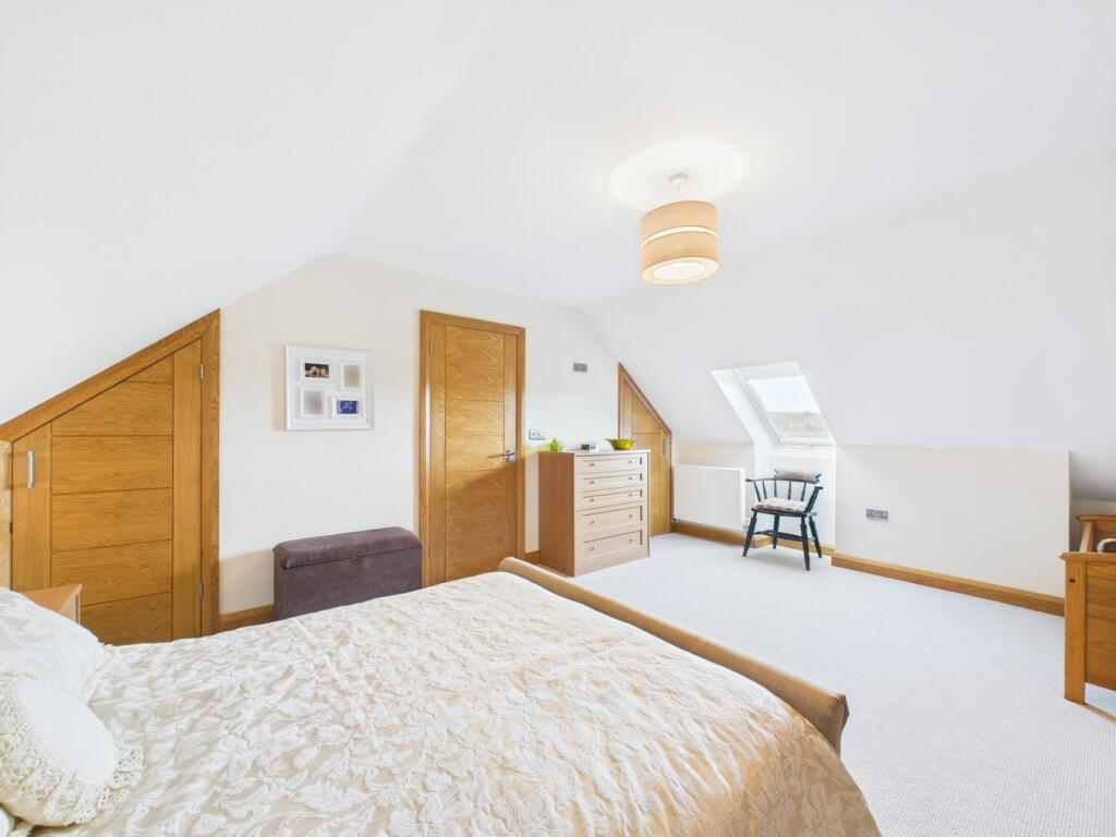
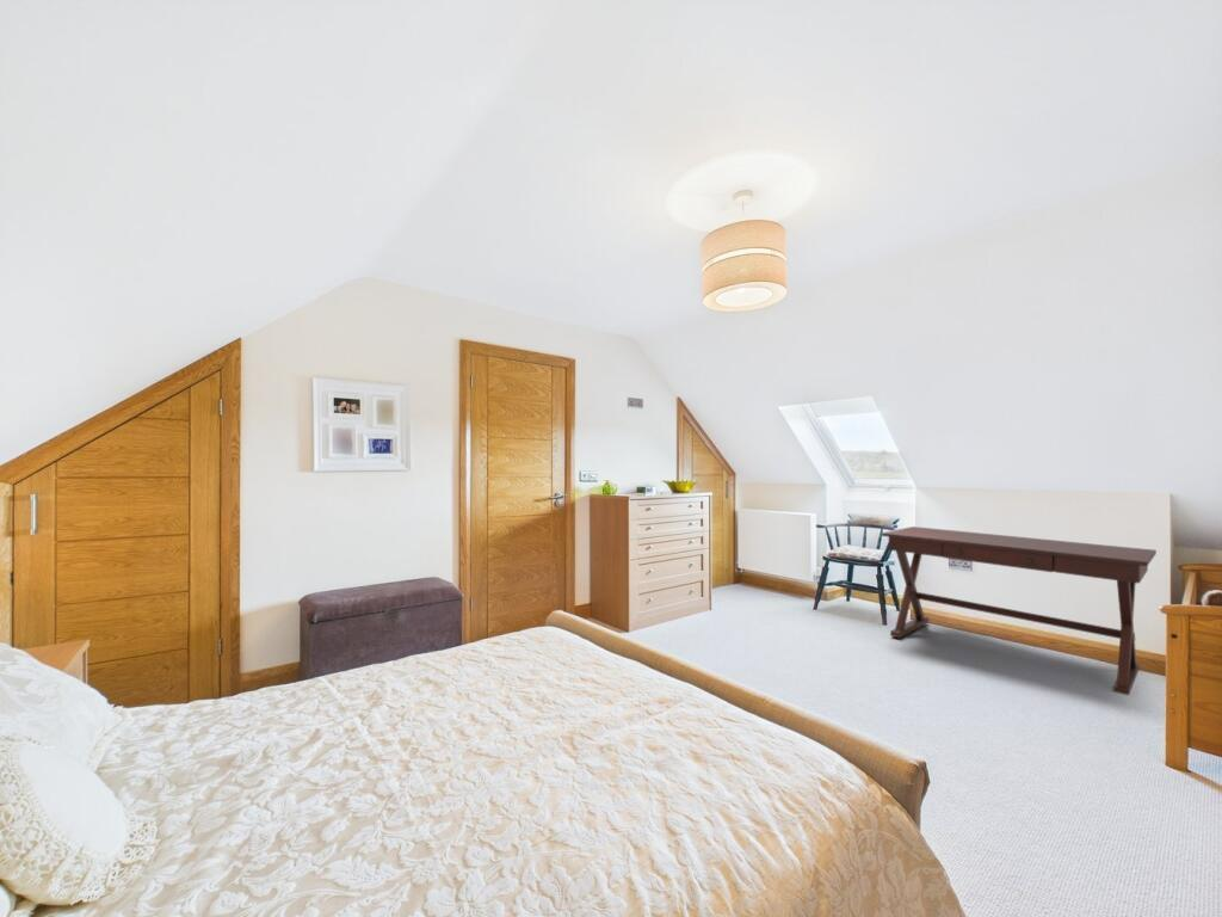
+ desk [881,525,1158,696]
